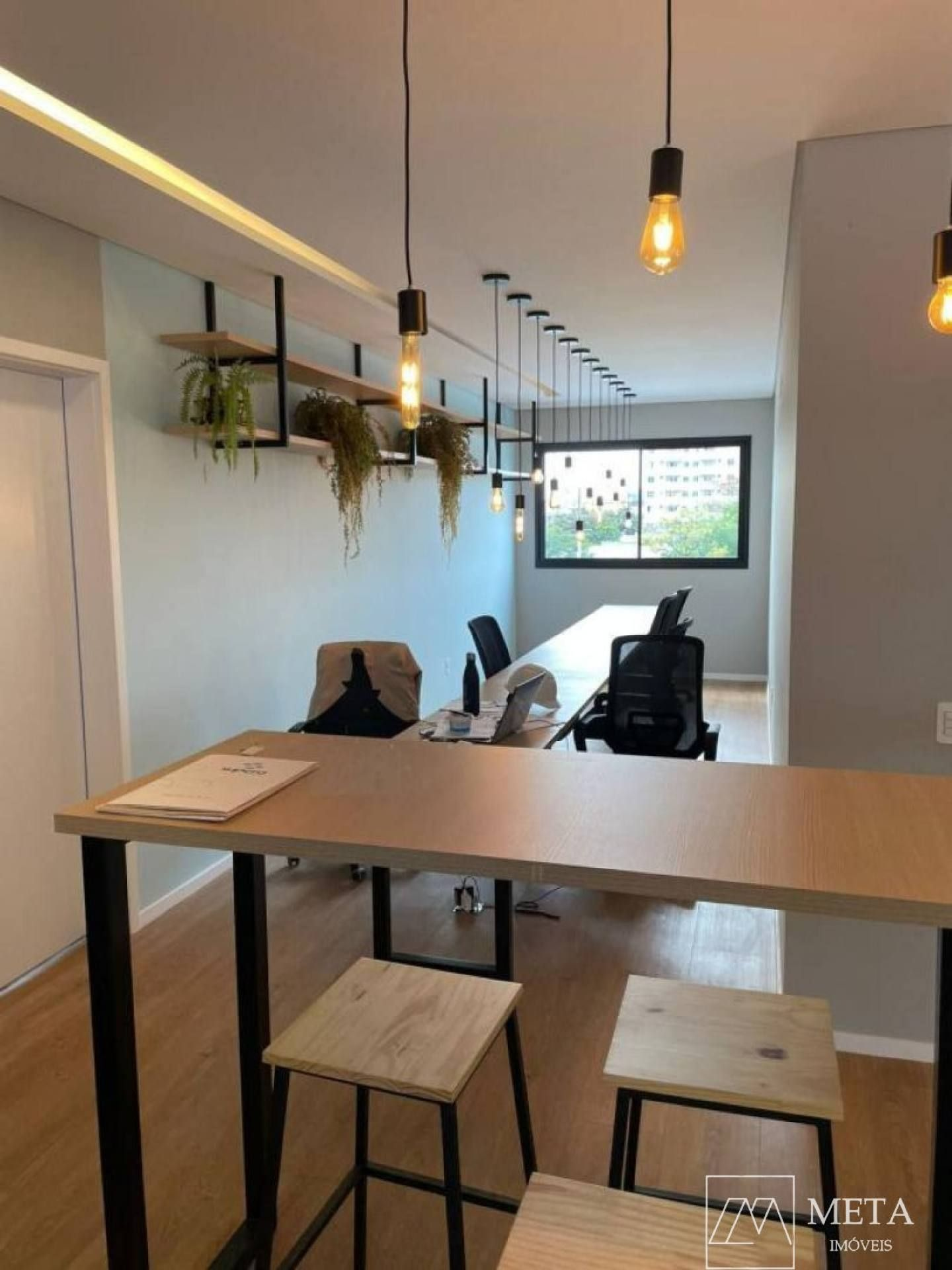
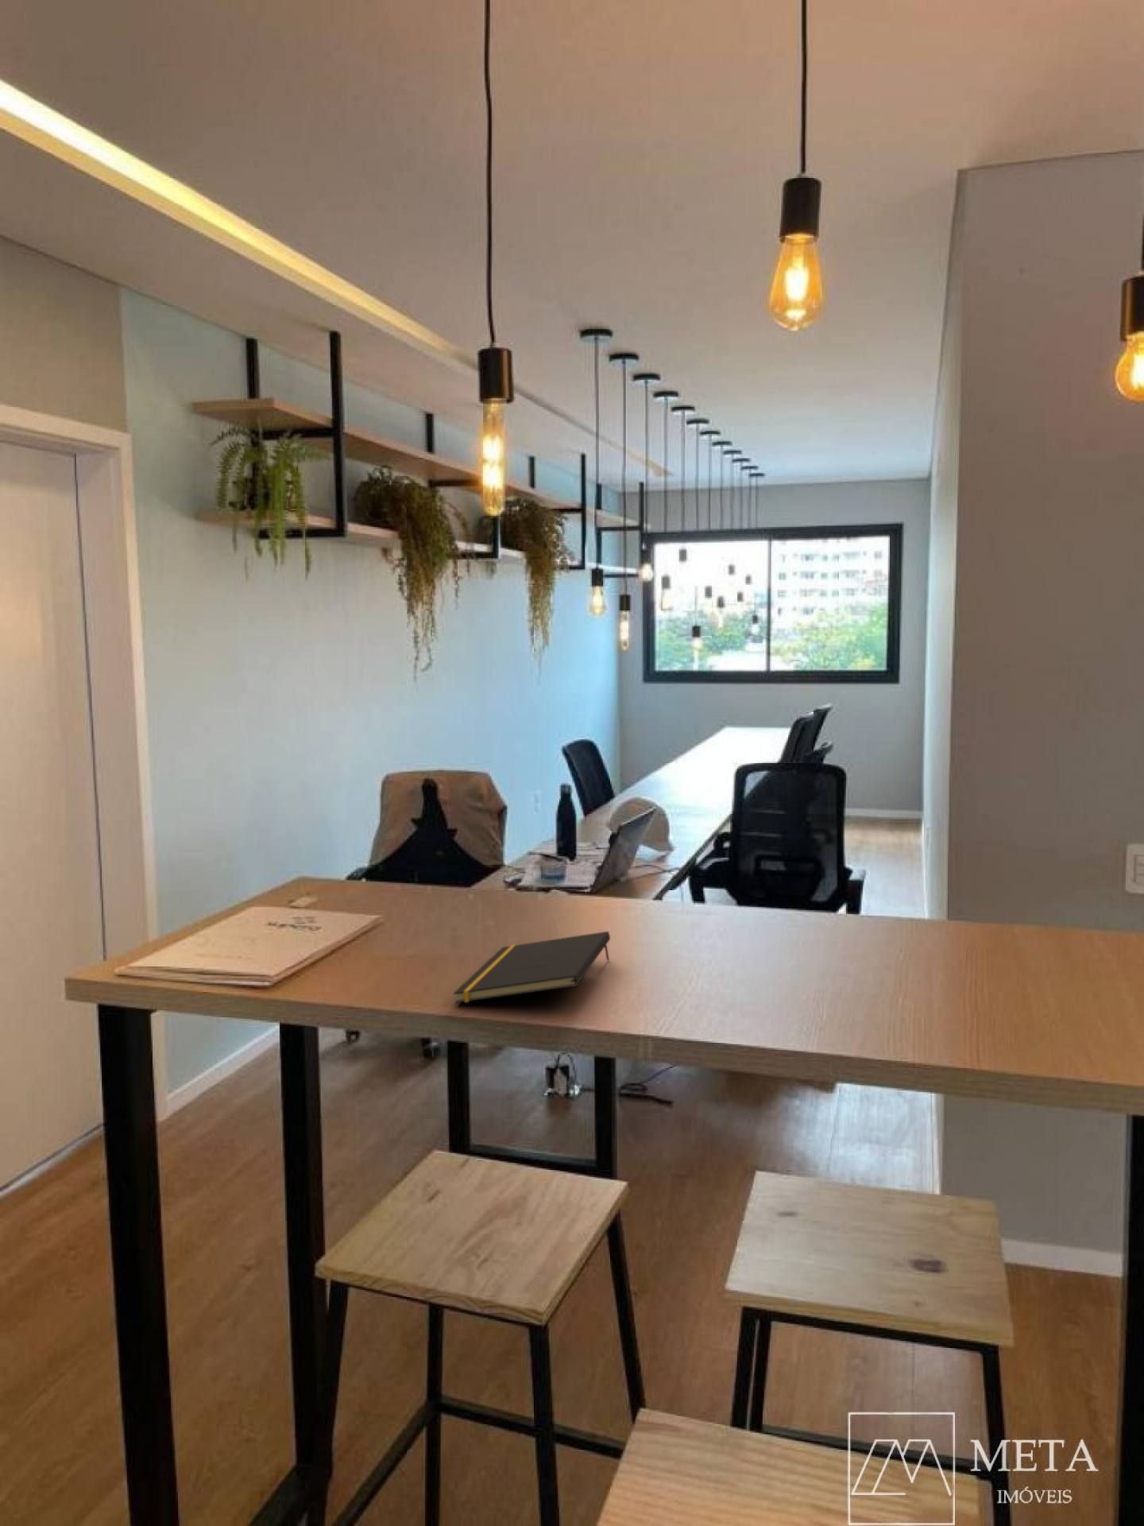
+ notepad [453,931,610,1003]
